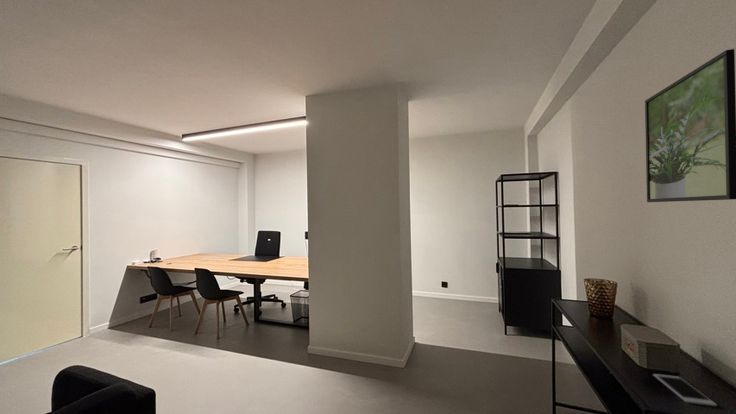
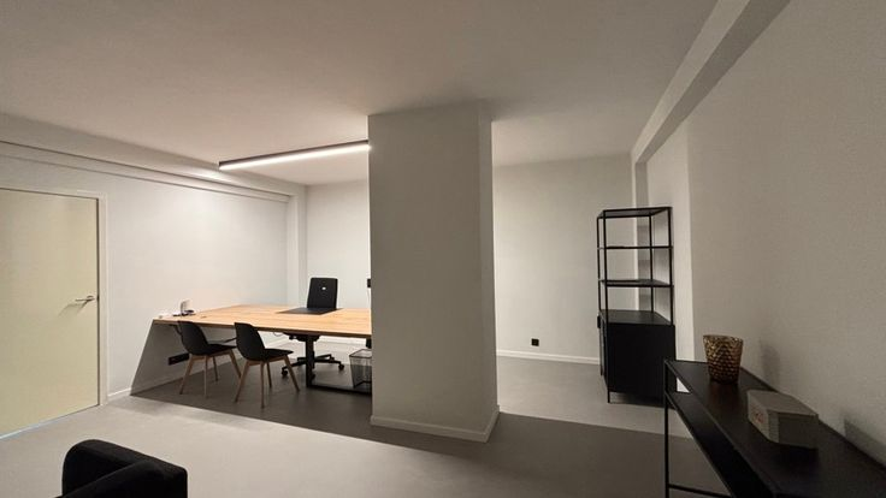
- cell phone [652,373,718,407]
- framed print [644,48,736,203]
